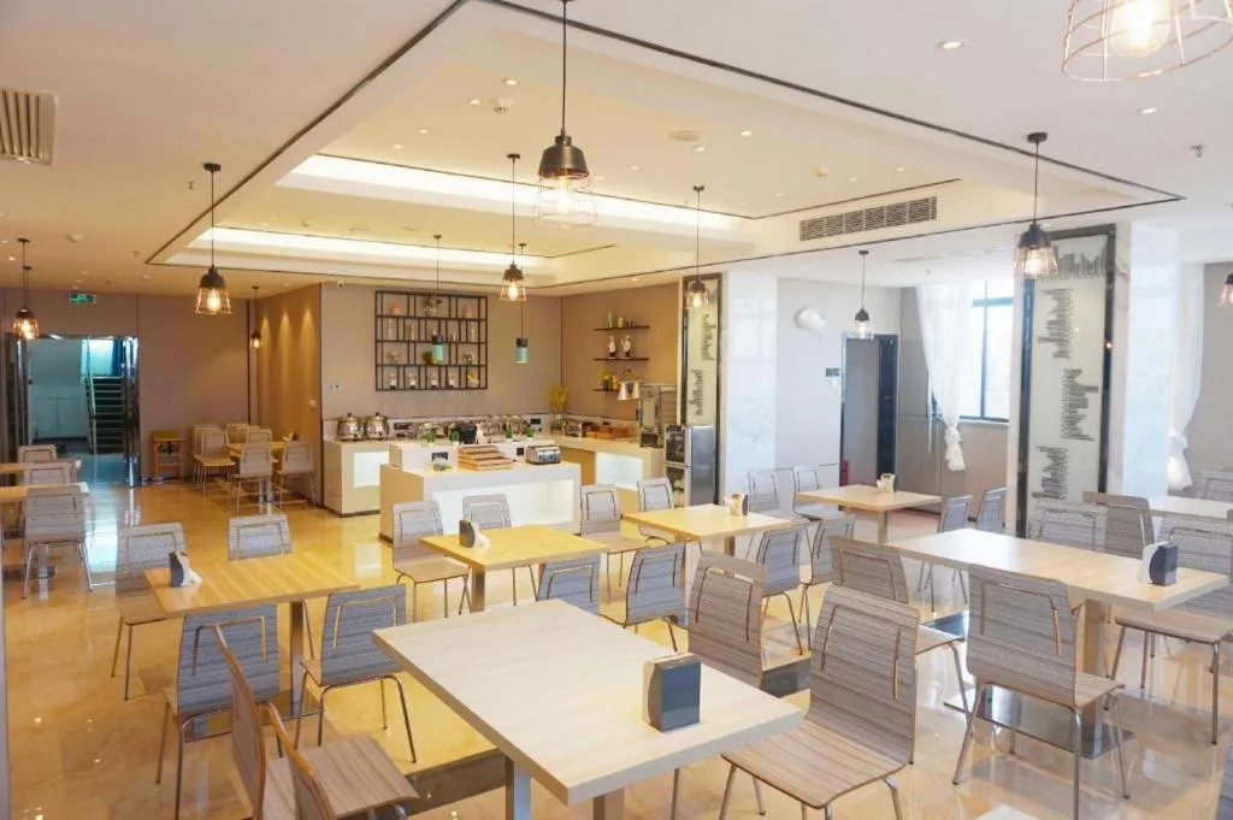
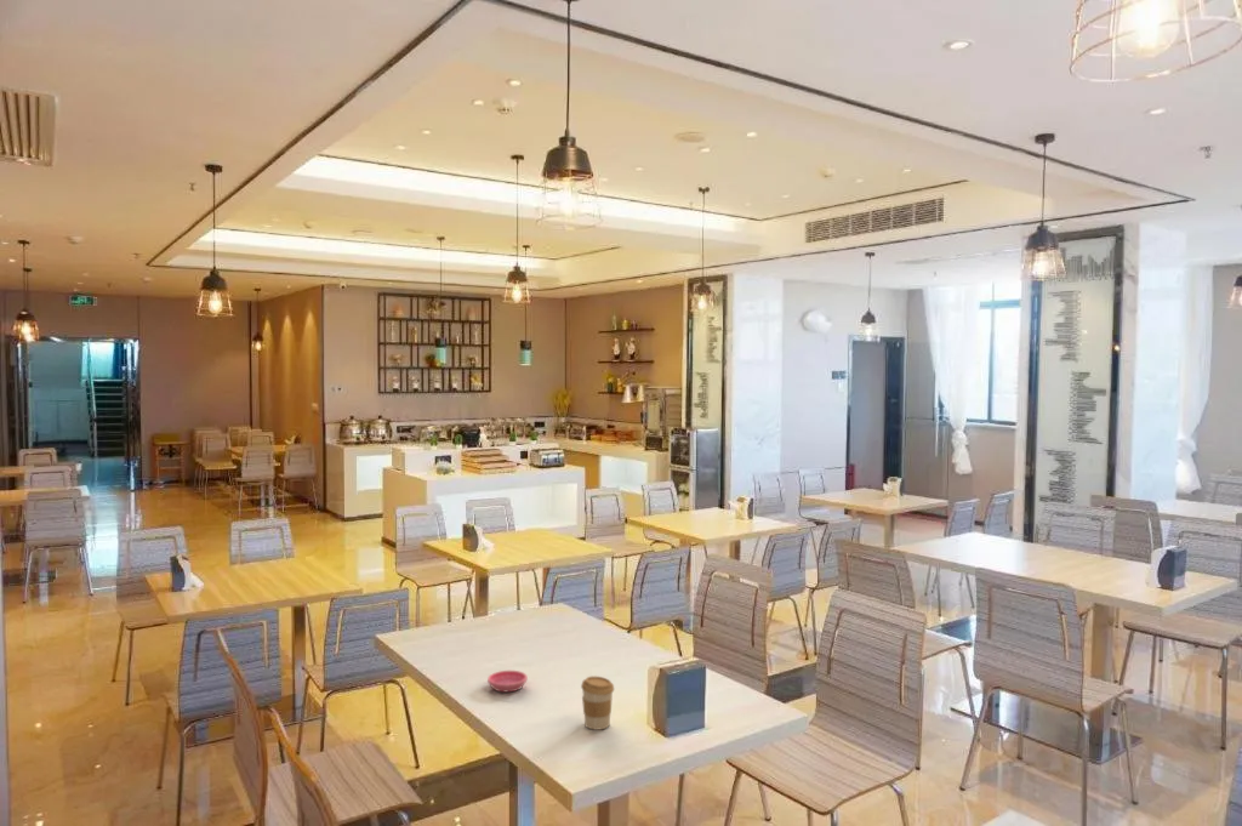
+ coffee cup [580,676,615,731]
+ saucer [486,670,529,693]
